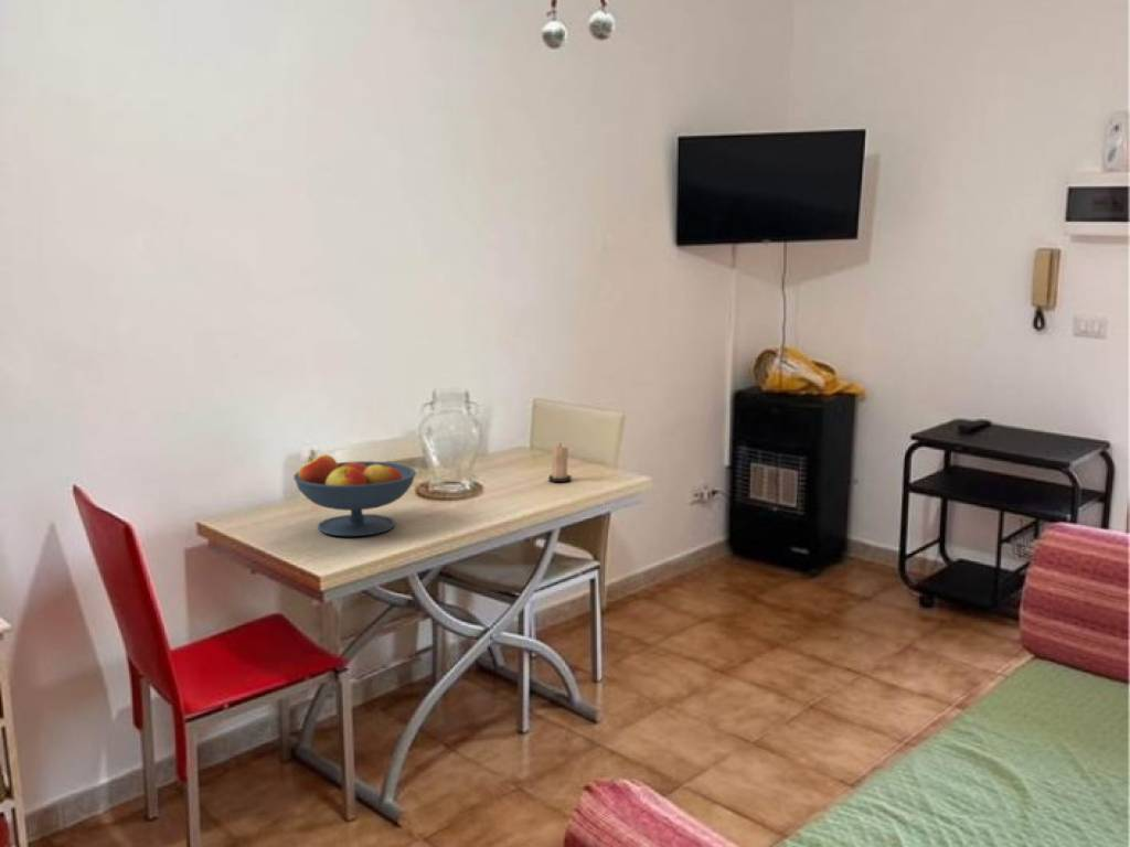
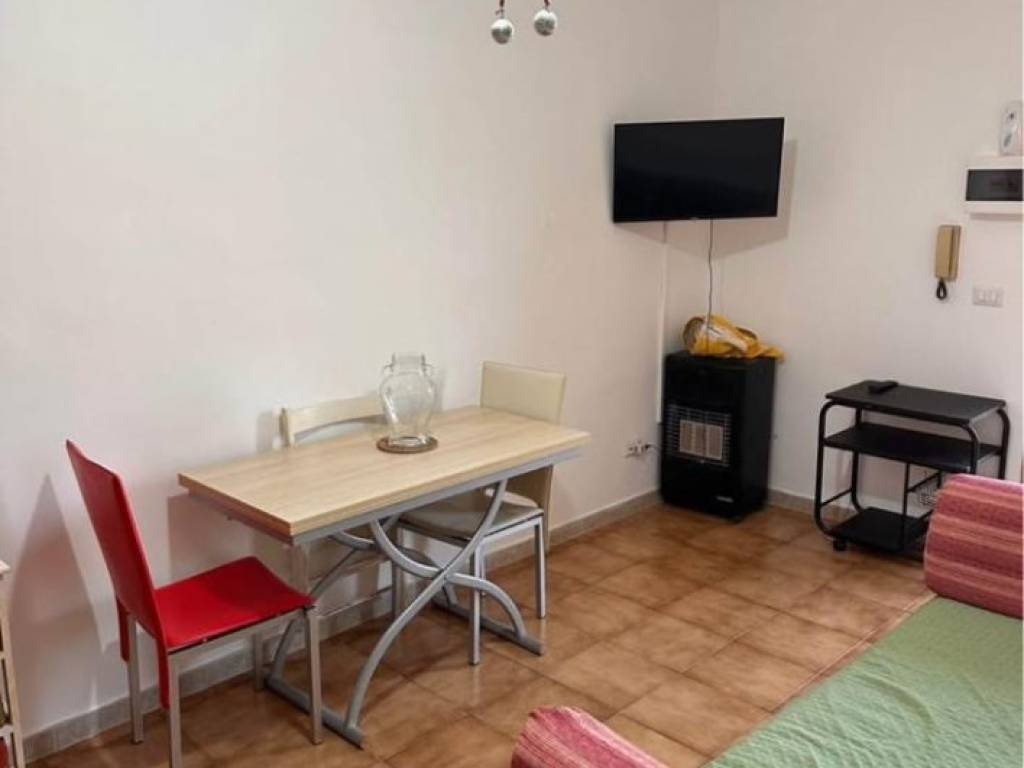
- candle [547,441,573,483]
- fruit bowl [292,453,417,537]
